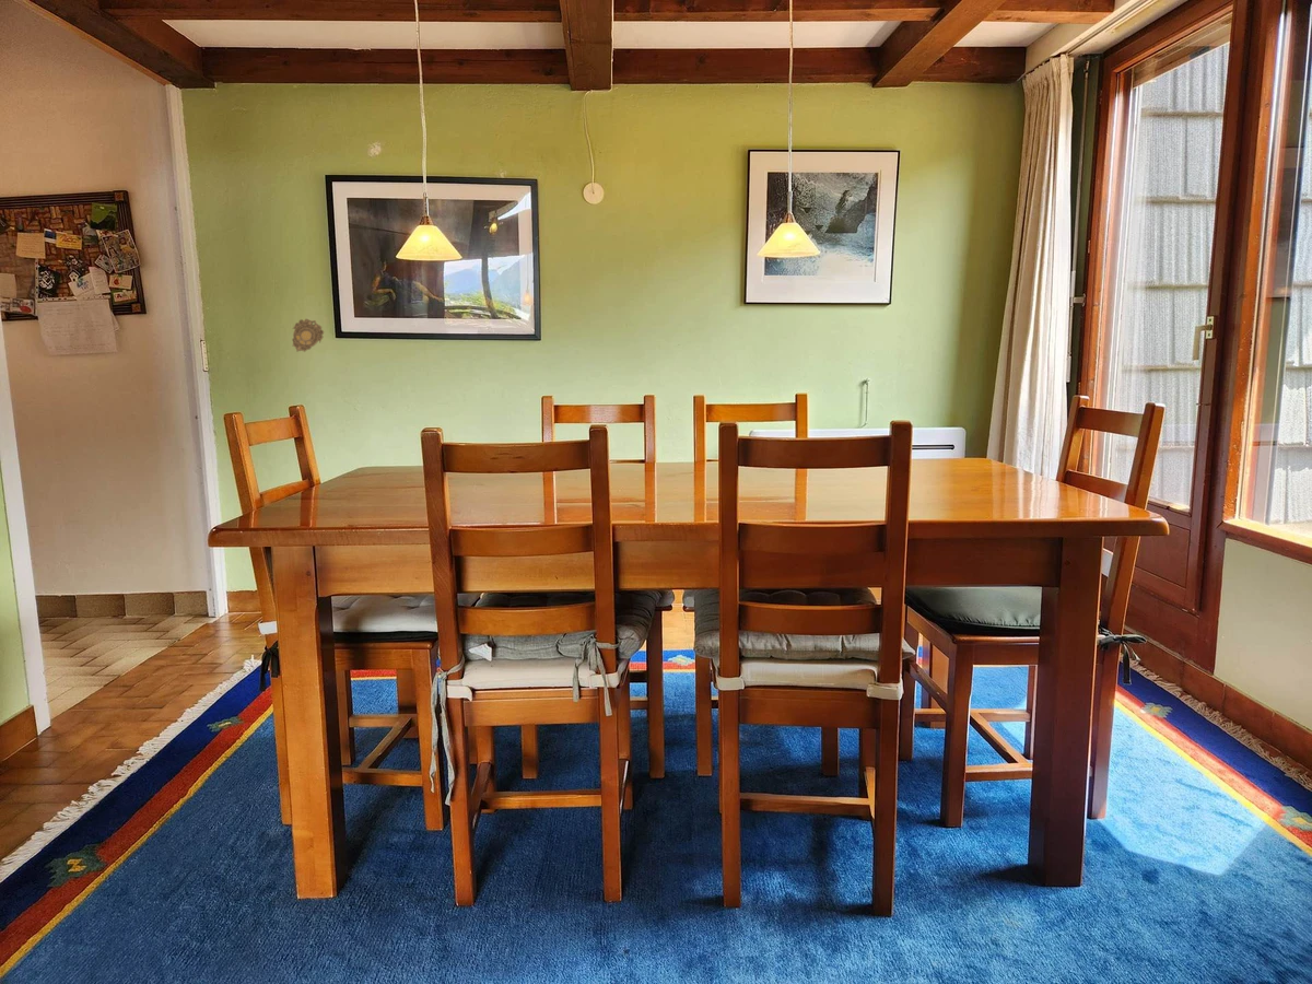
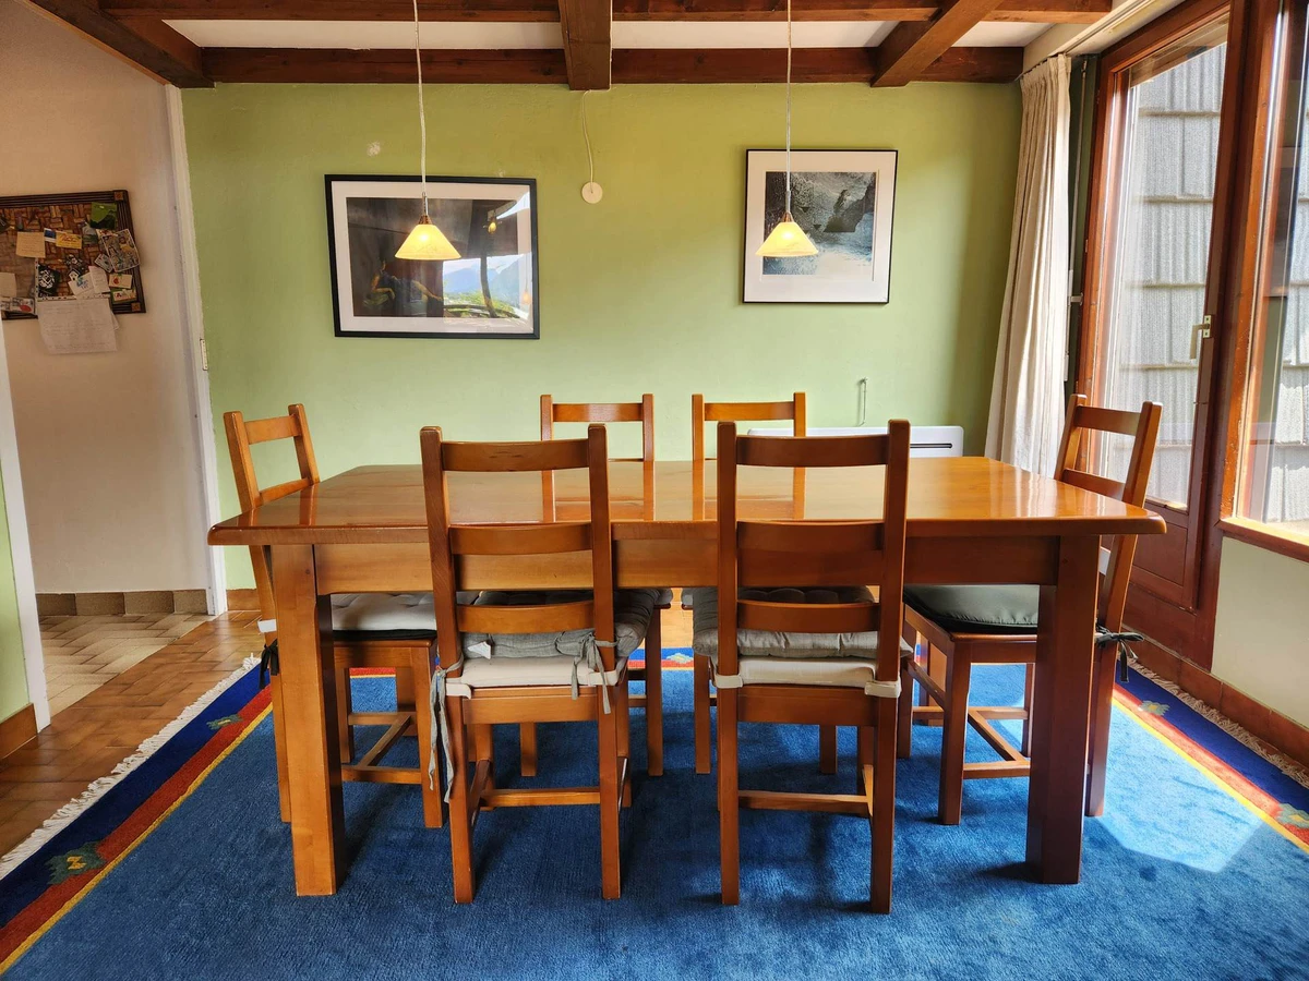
- decorative medallion [291,318,325,353]
